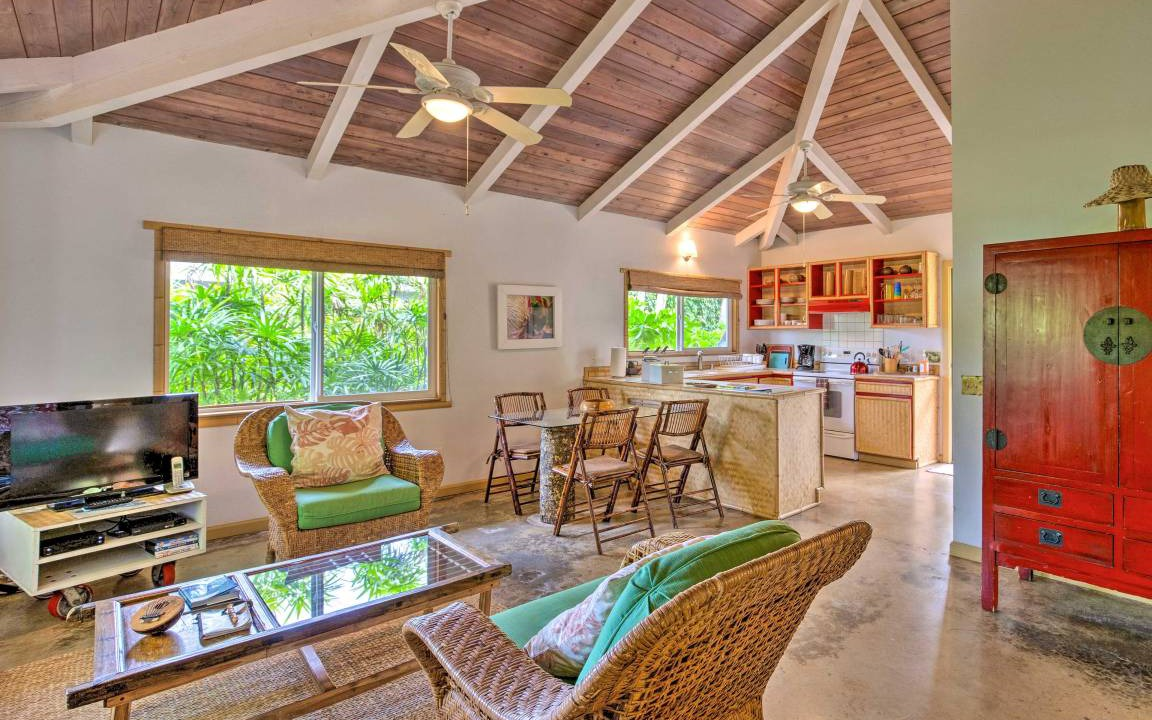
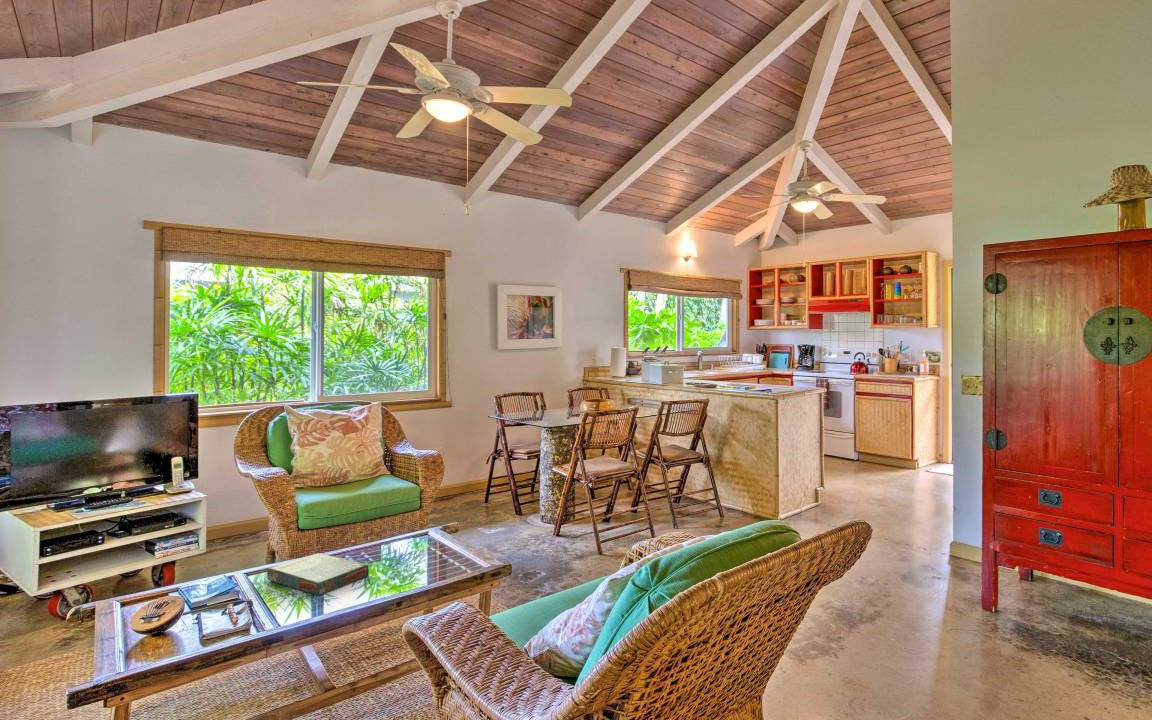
+ board game [266,552,370,596]
